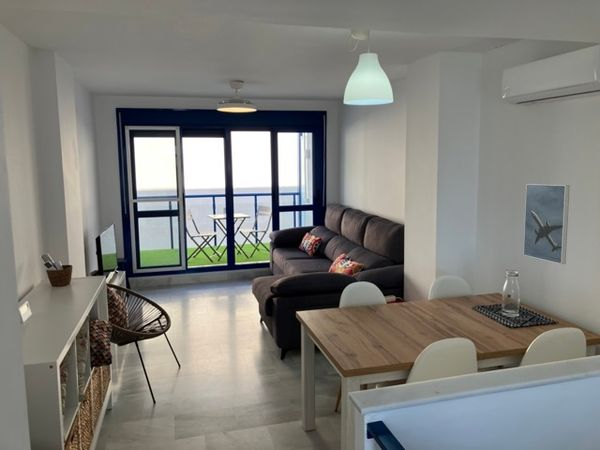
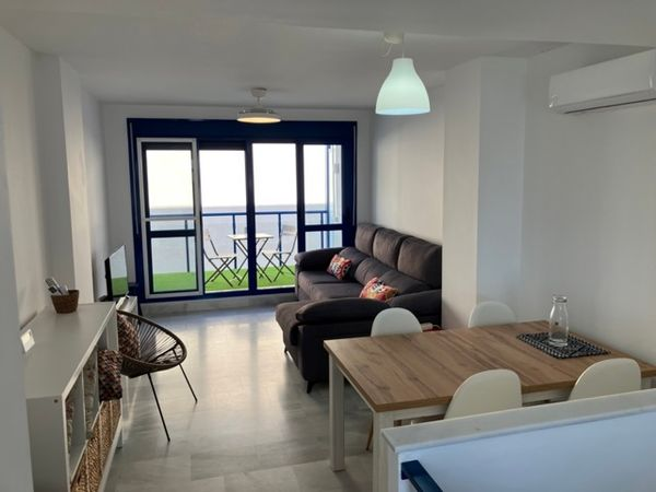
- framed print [522,183,571,265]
